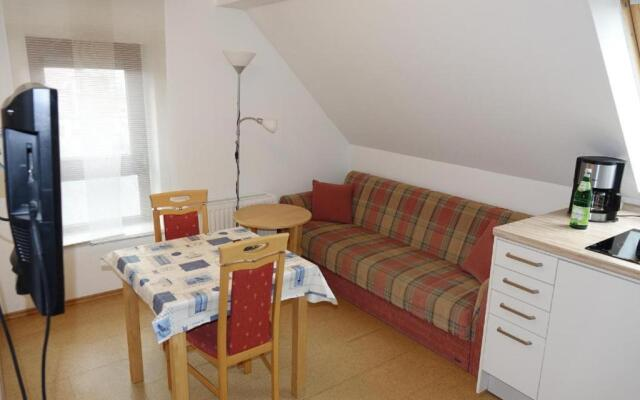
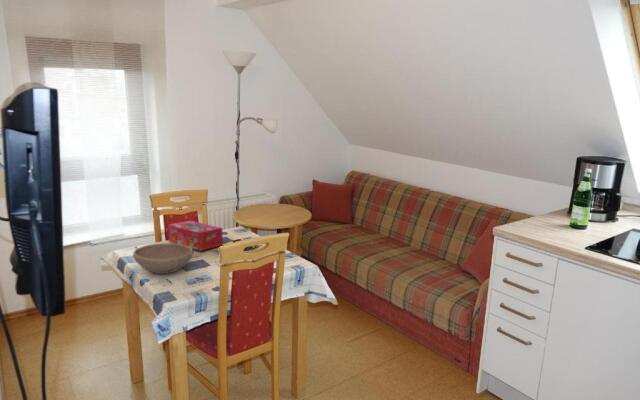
+ bowl [132,242,194,275]
+ tissue box [167,220,224,252]
